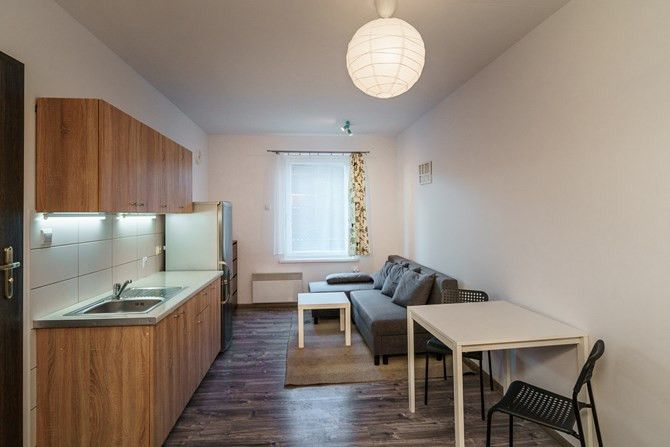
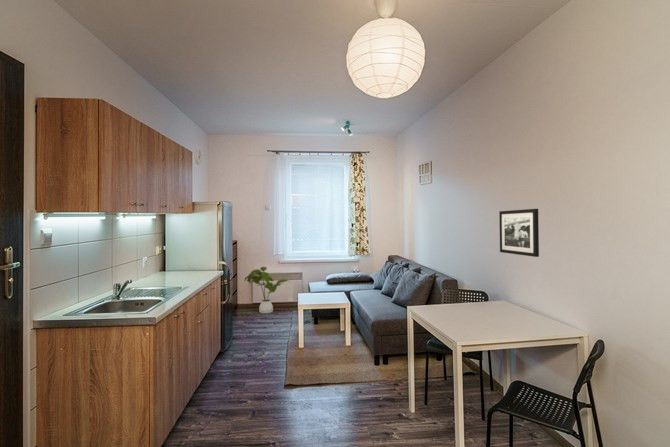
+ picture frame [498,208,540,258]
+ house plant [244,266,292,314]
